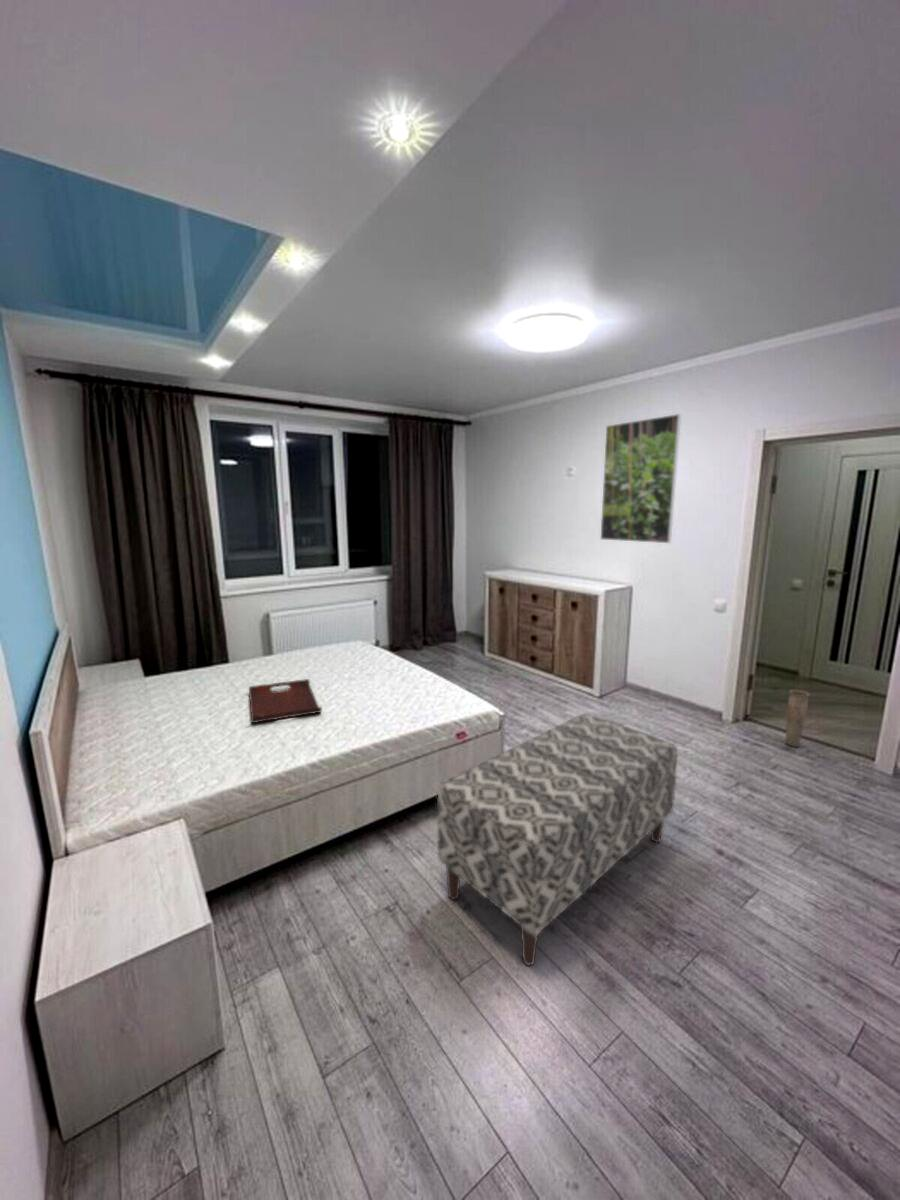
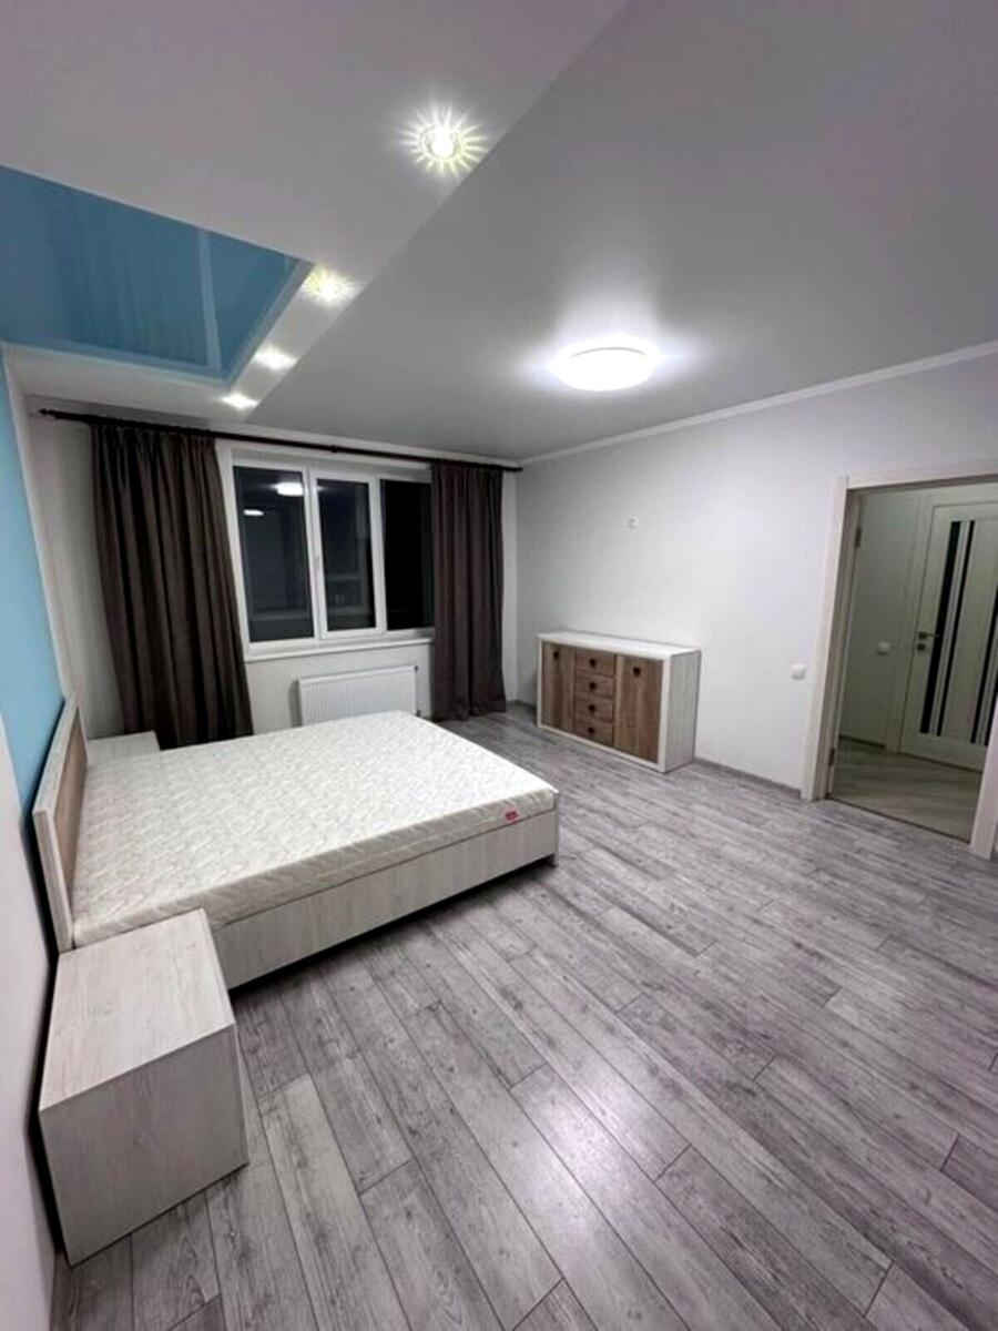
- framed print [599,413,682,544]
- bench [436,712,678,967]
- serving tray [248,678,323,724]
- vase [785,689,811,748]
